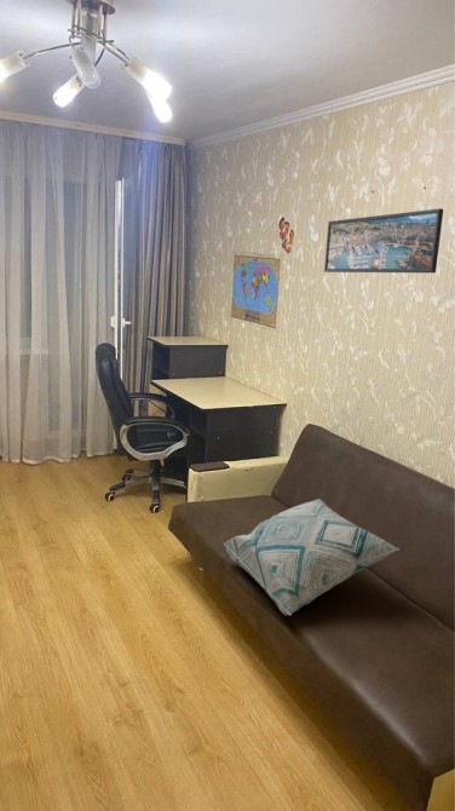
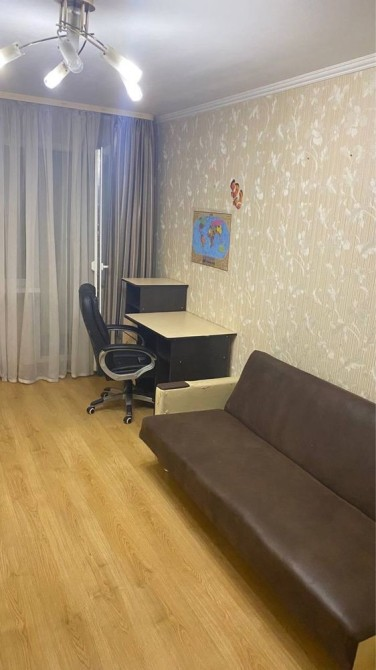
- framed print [323,207,444,274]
- decorative pillow [223,497,401,616]
